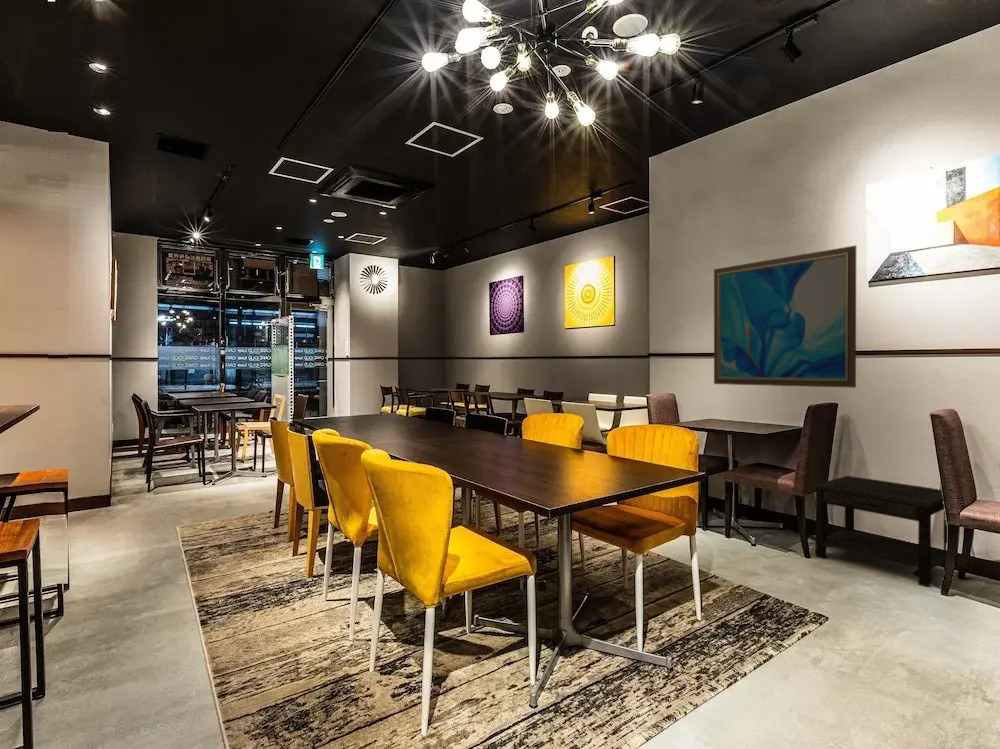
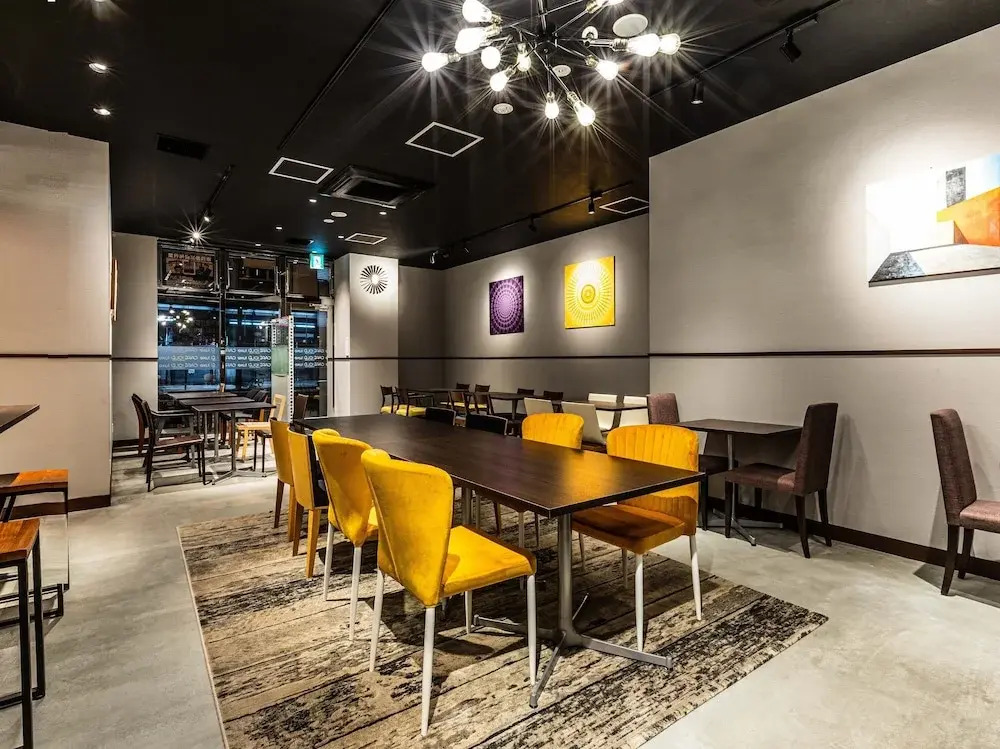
- wall art [713,245,857,389]
- side table [814,475,948,588]
